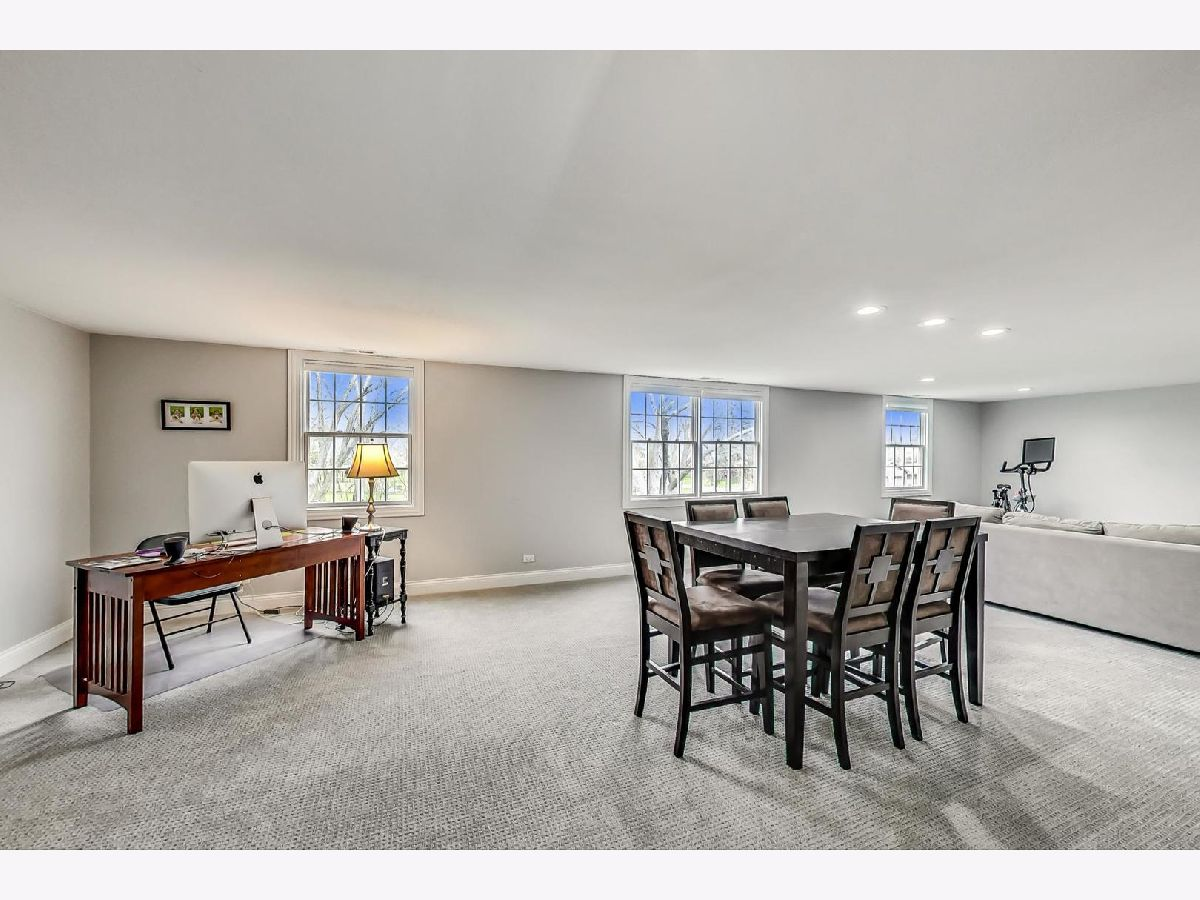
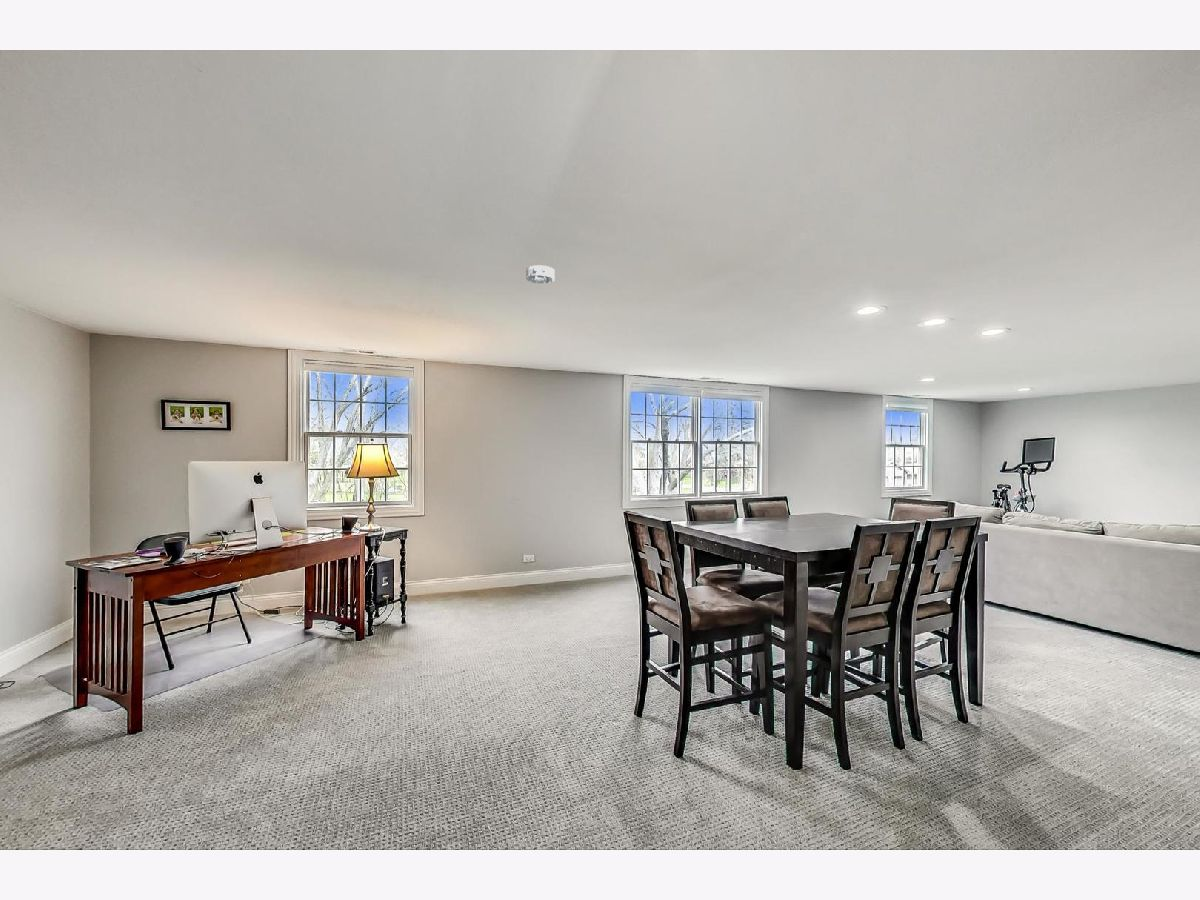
+ smoke detector [525,264,556,285]
